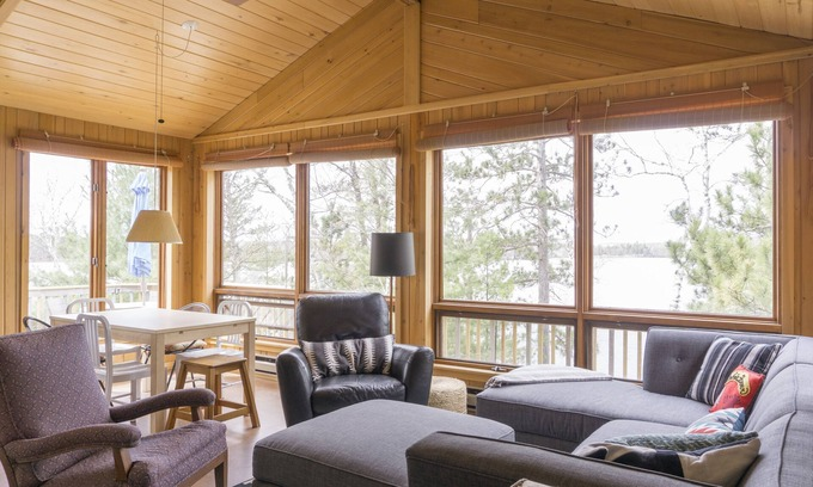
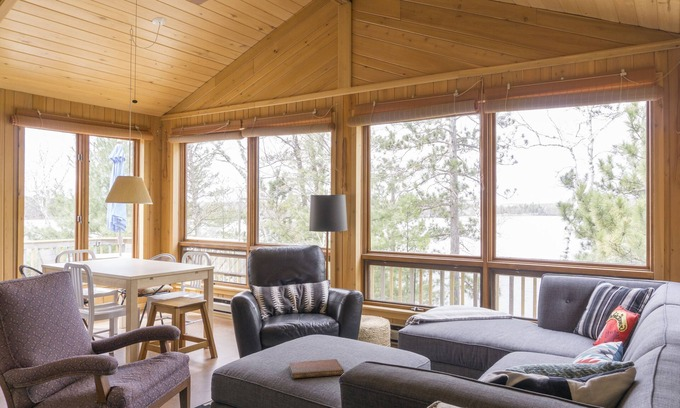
+ notebook [287,358,345,380]
